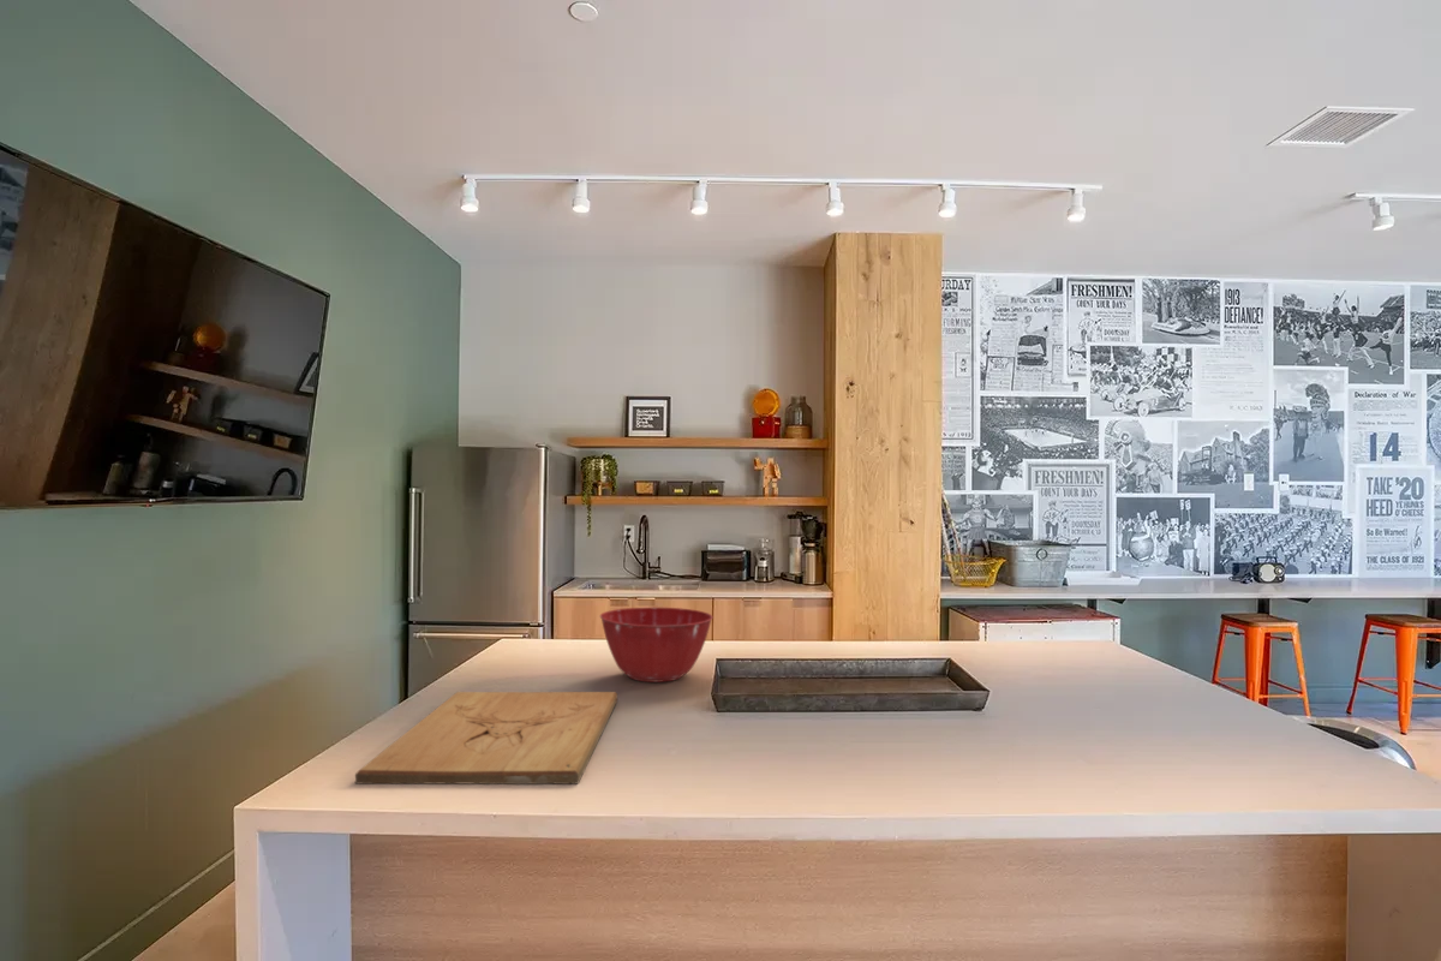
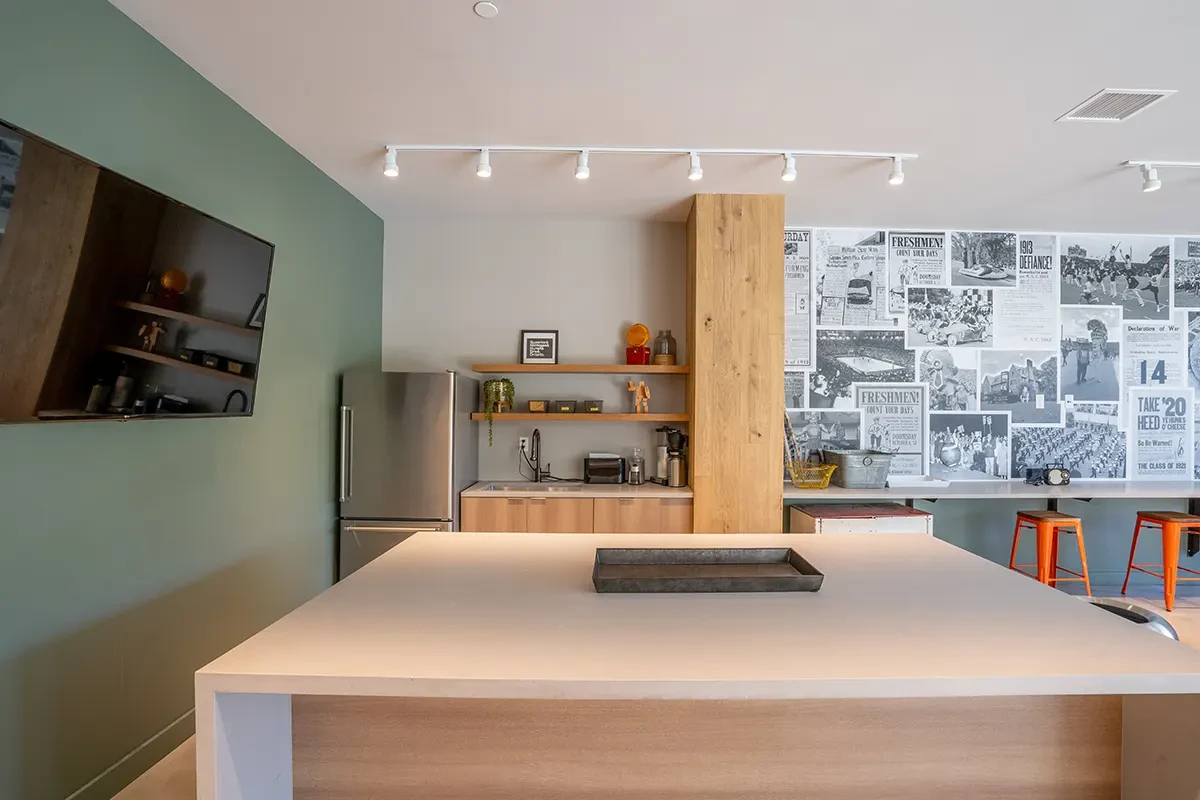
- cutting board [354,691,618,786]
- mixing bowl [599,607,714,684]
